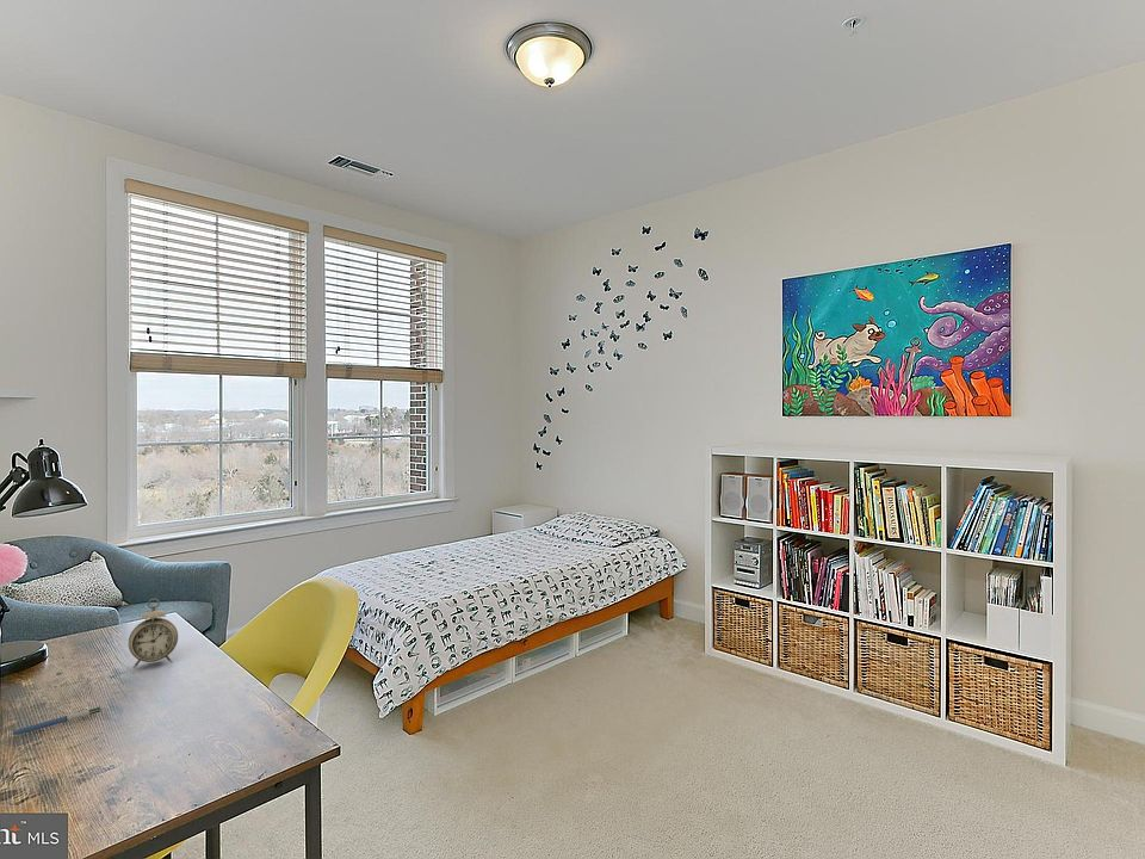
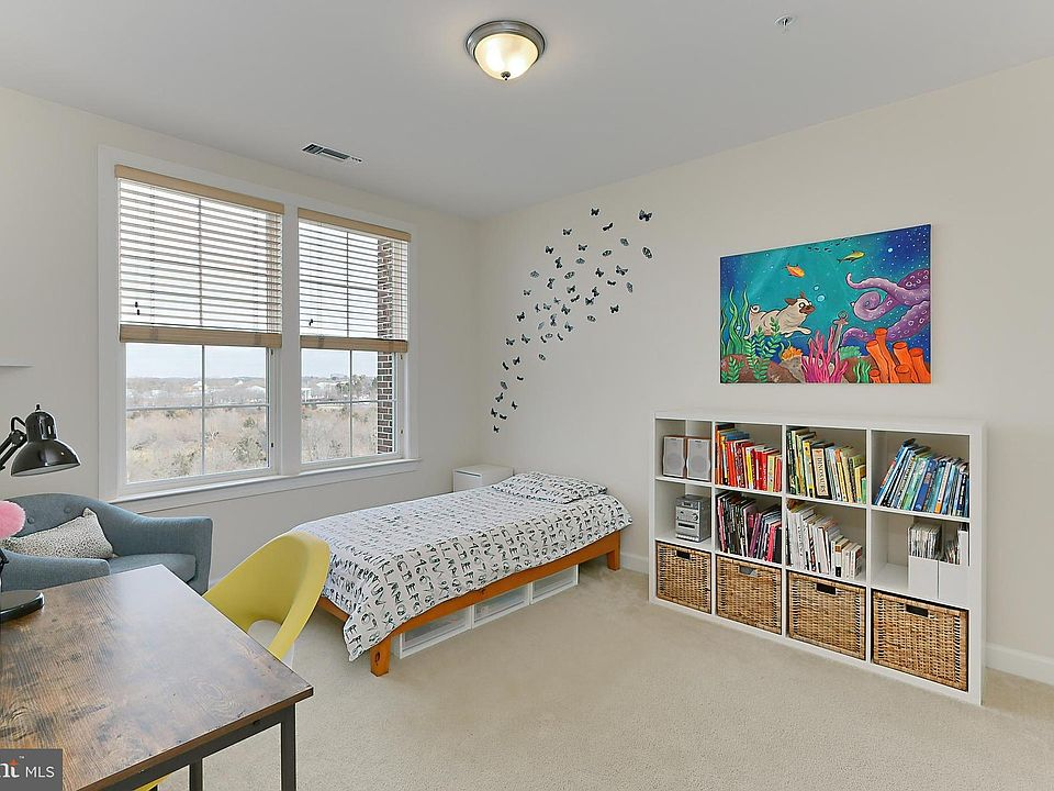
- alarm clock [128,598,179,669]
- pen [8,705,106,736]
